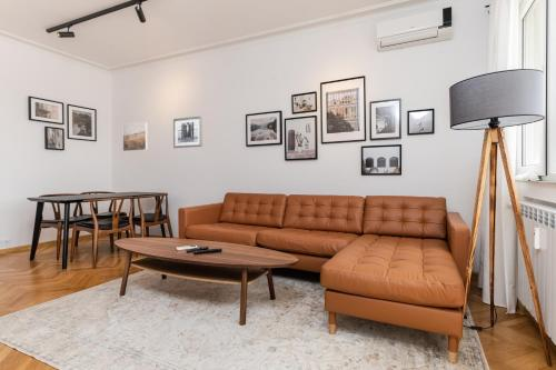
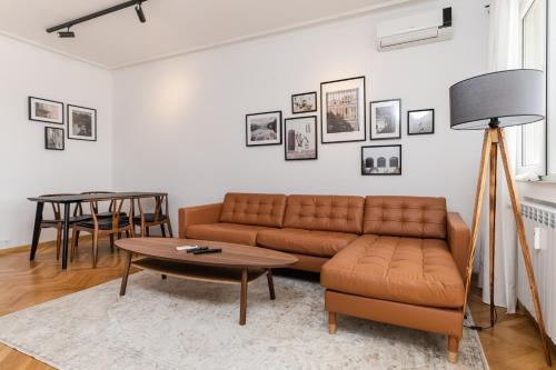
- wall art [172,114,203,149]
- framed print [121,121,148,152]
